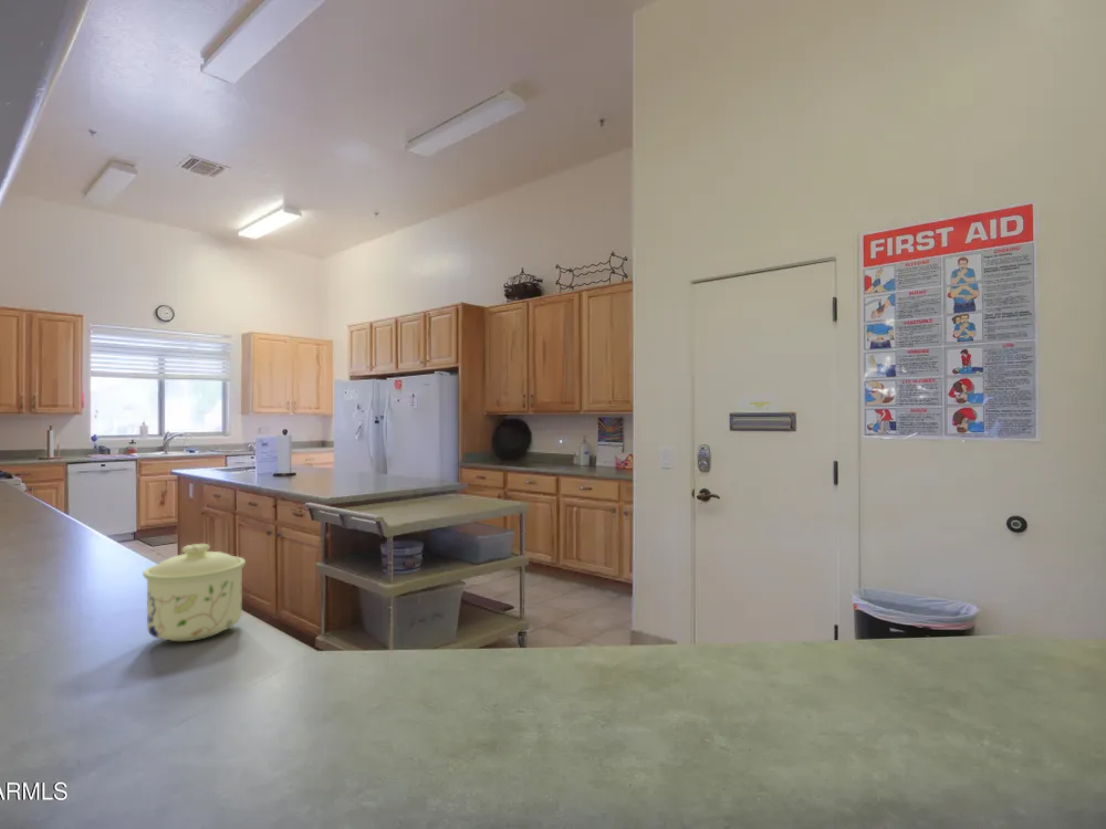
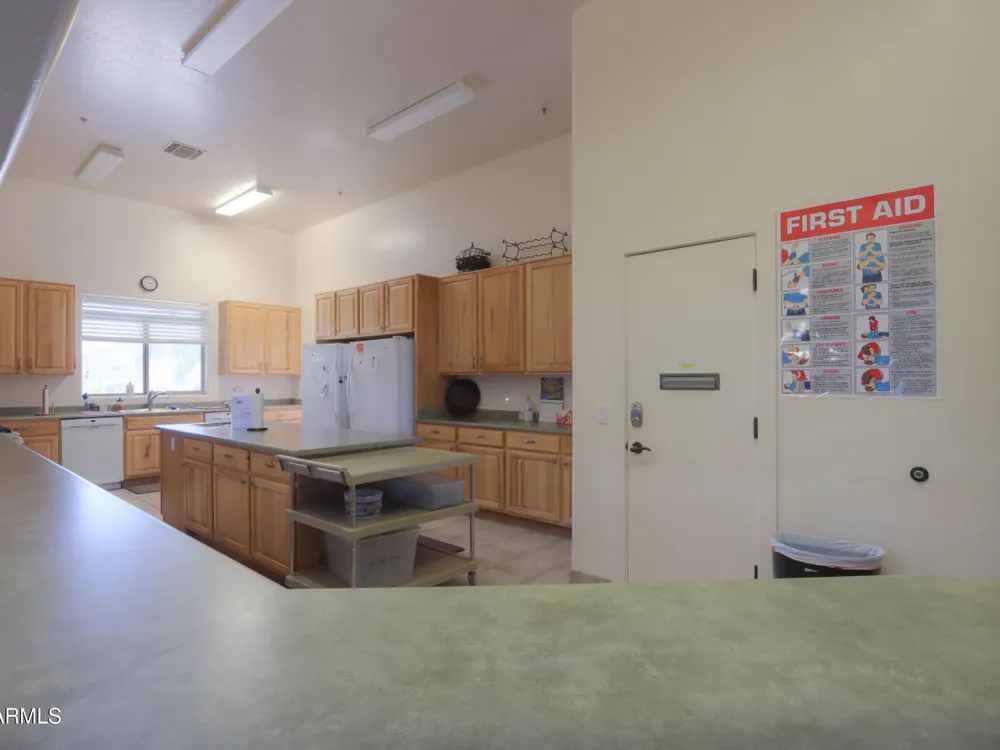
- sugar bowl [142,543,247,642]
